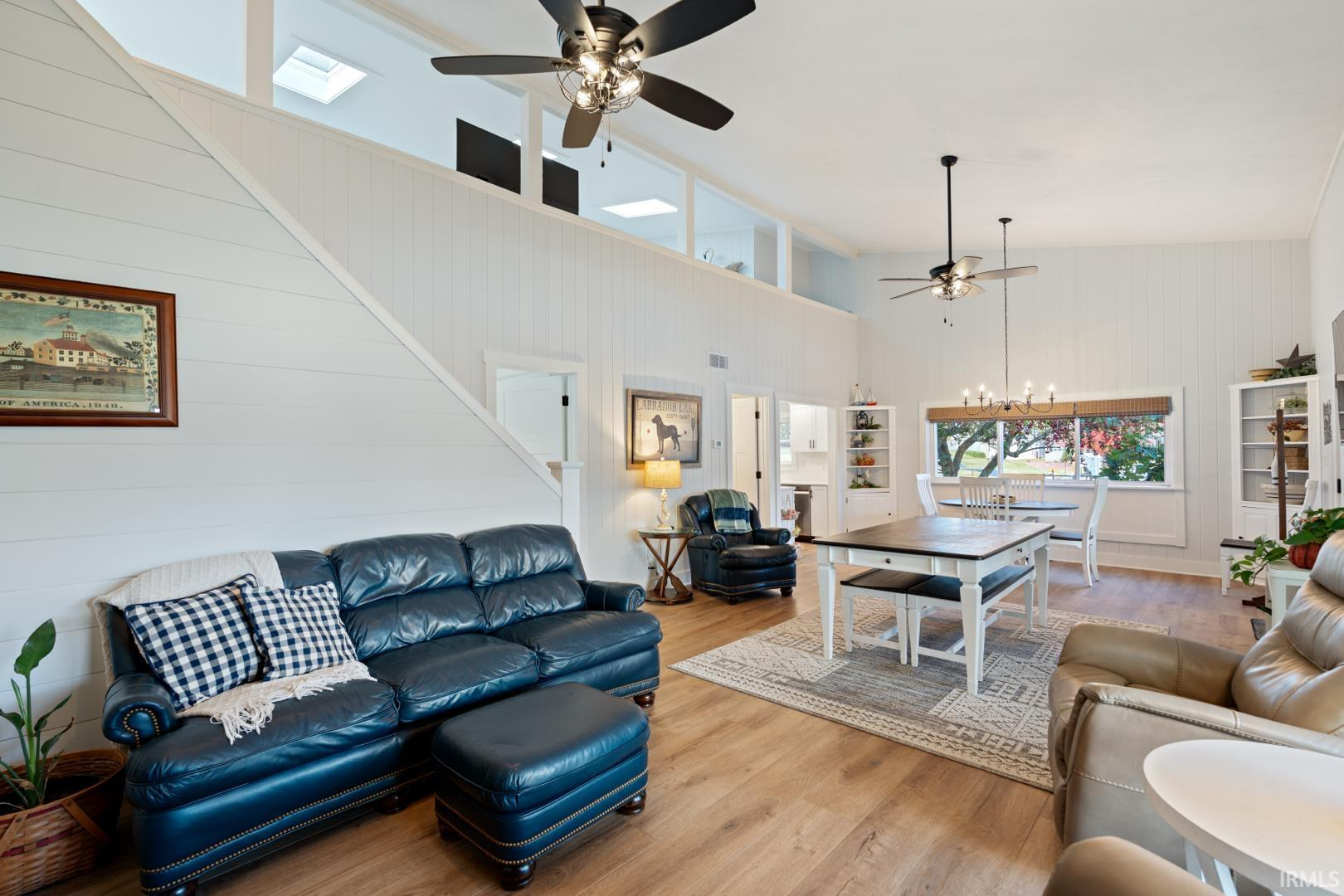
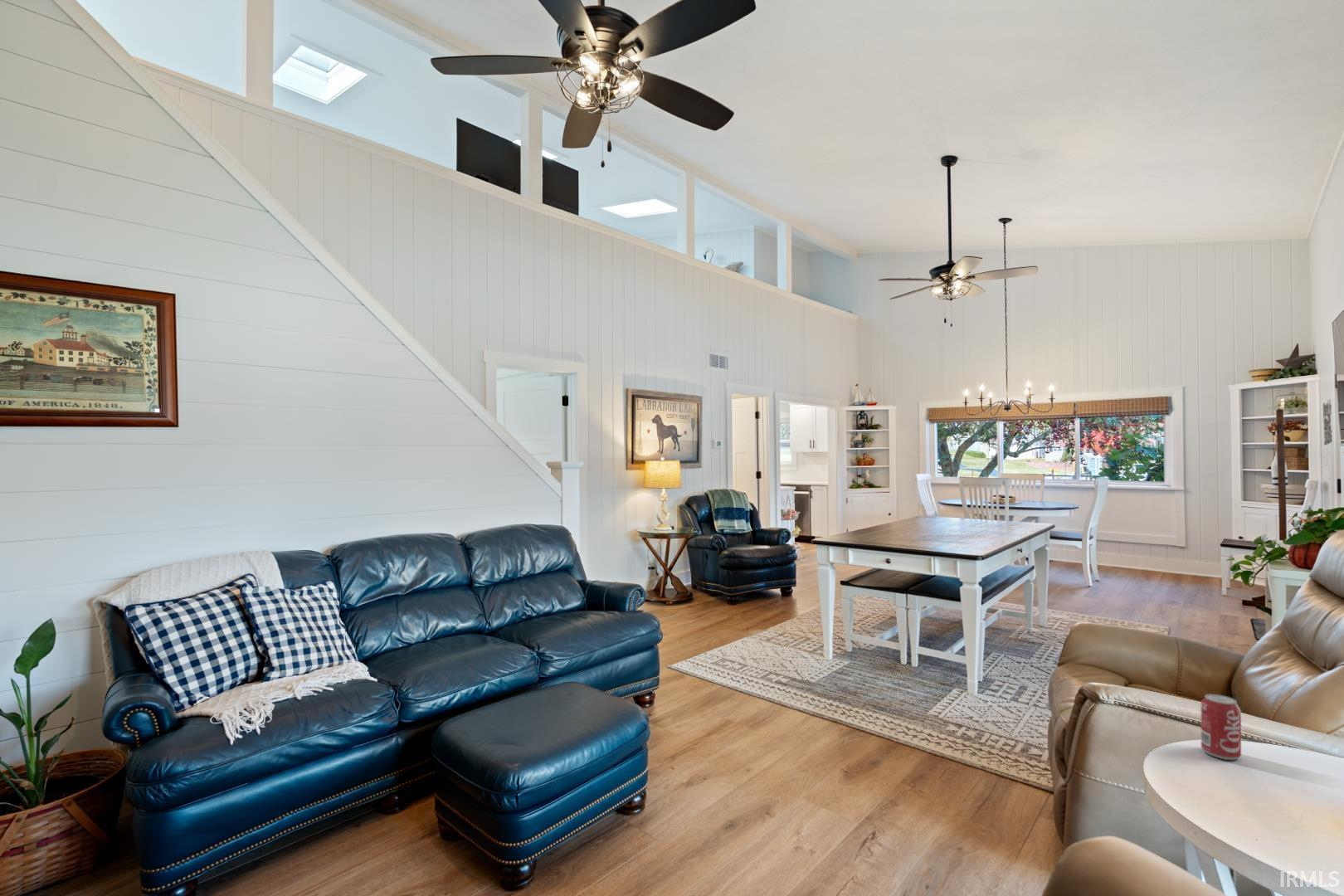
+ beverage can [1200,693,1242,761]
